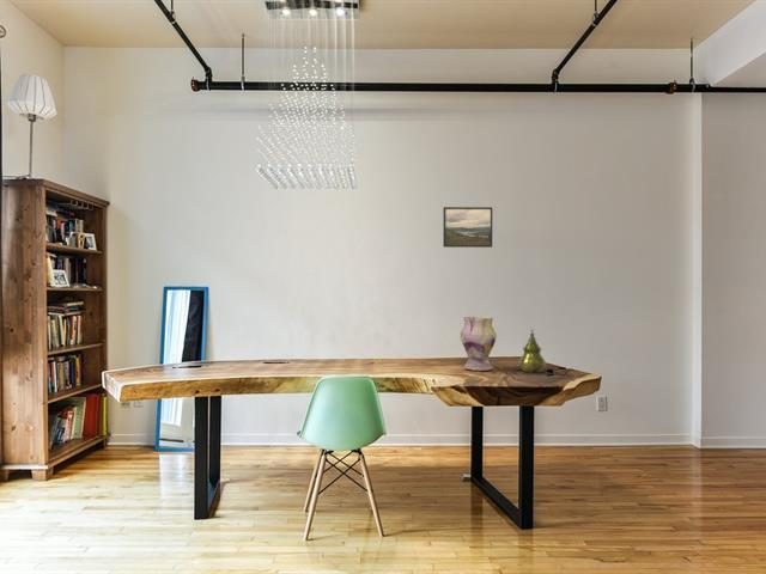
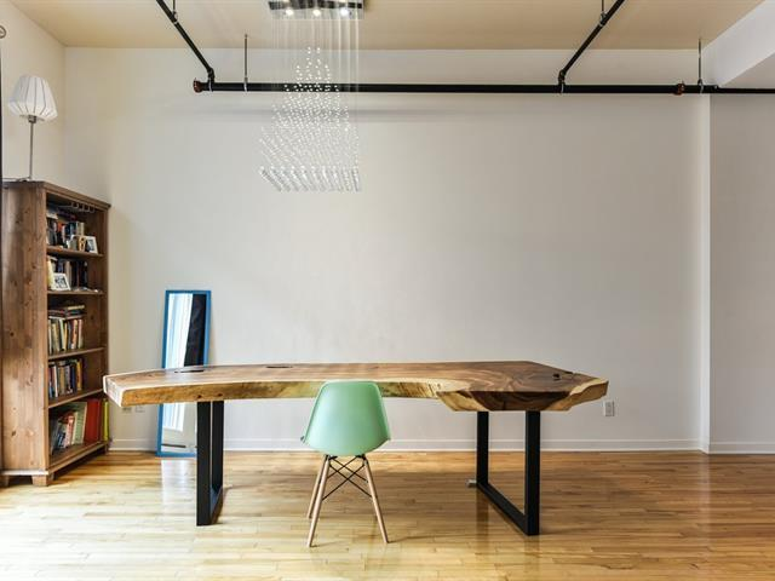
- vase [460,316,498,372]
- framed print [442,206,493,249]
- teapot [518,328,547,373]
